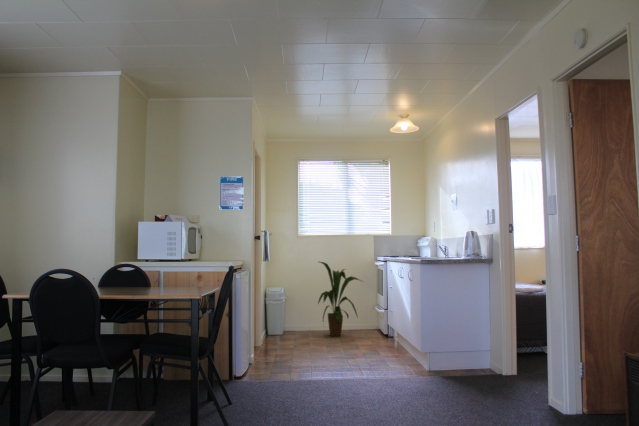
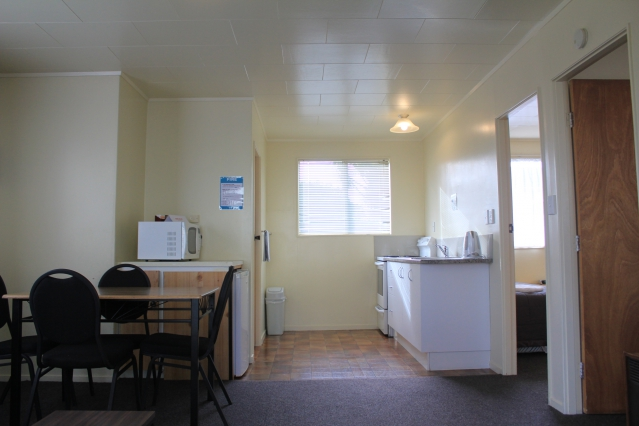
- house plant [317,261,364,337]
